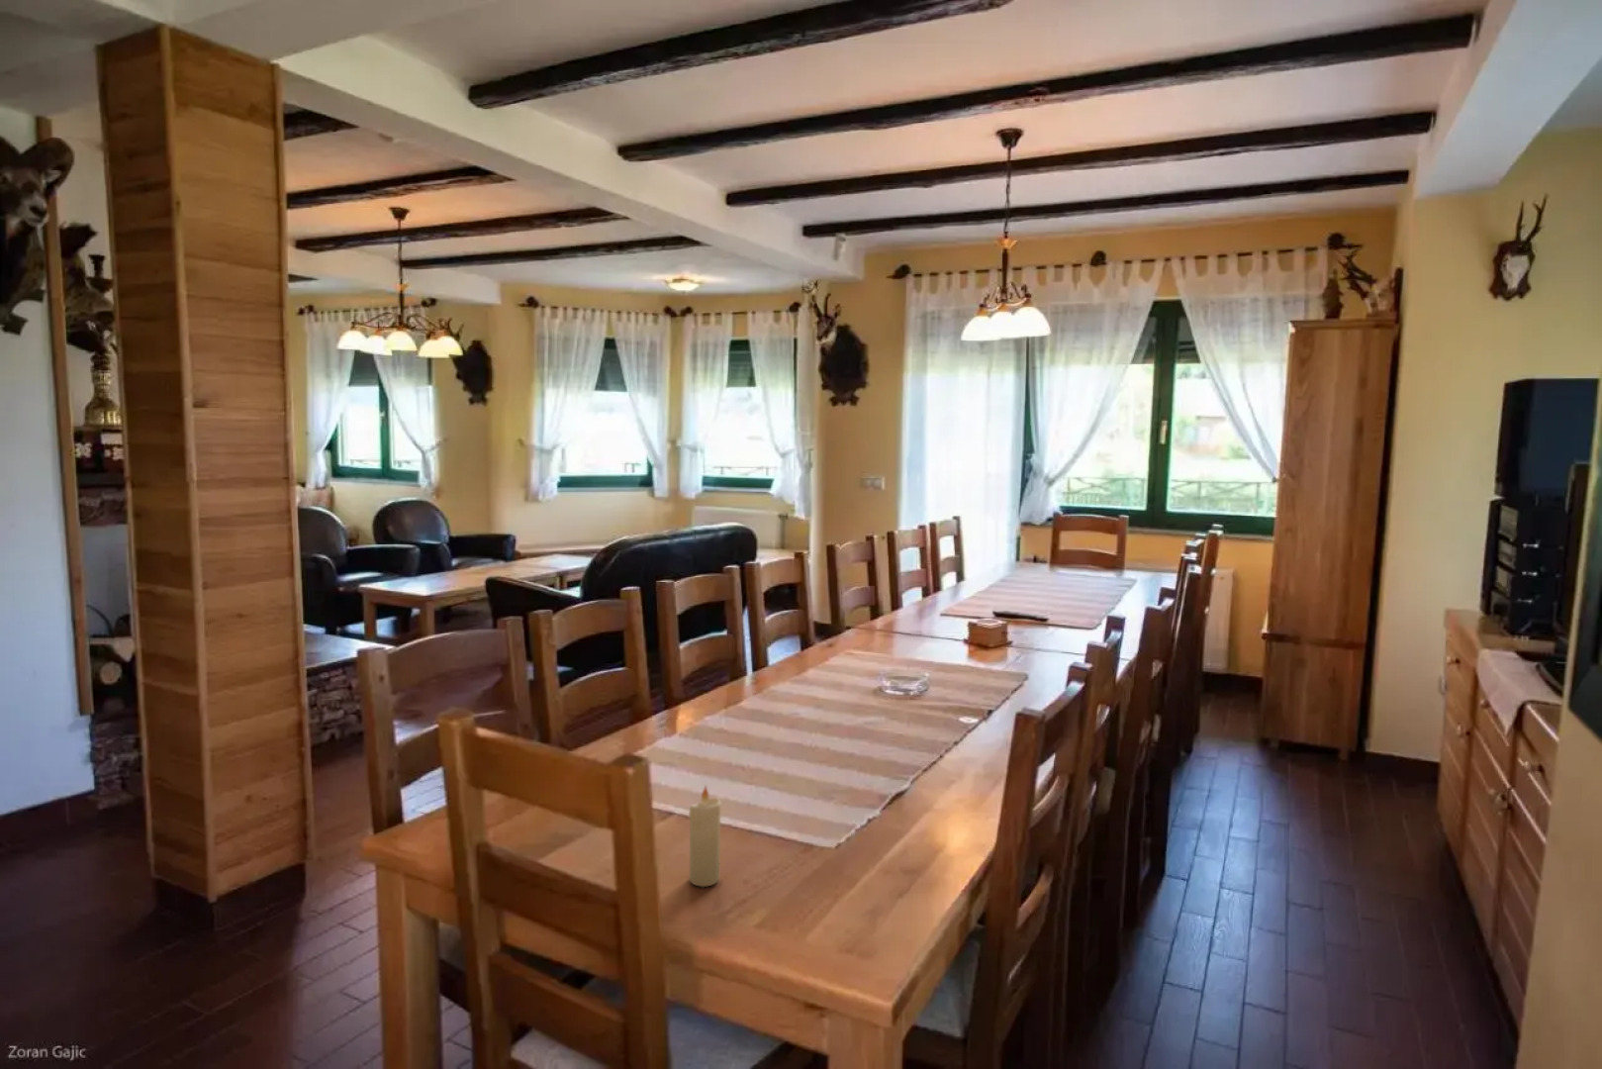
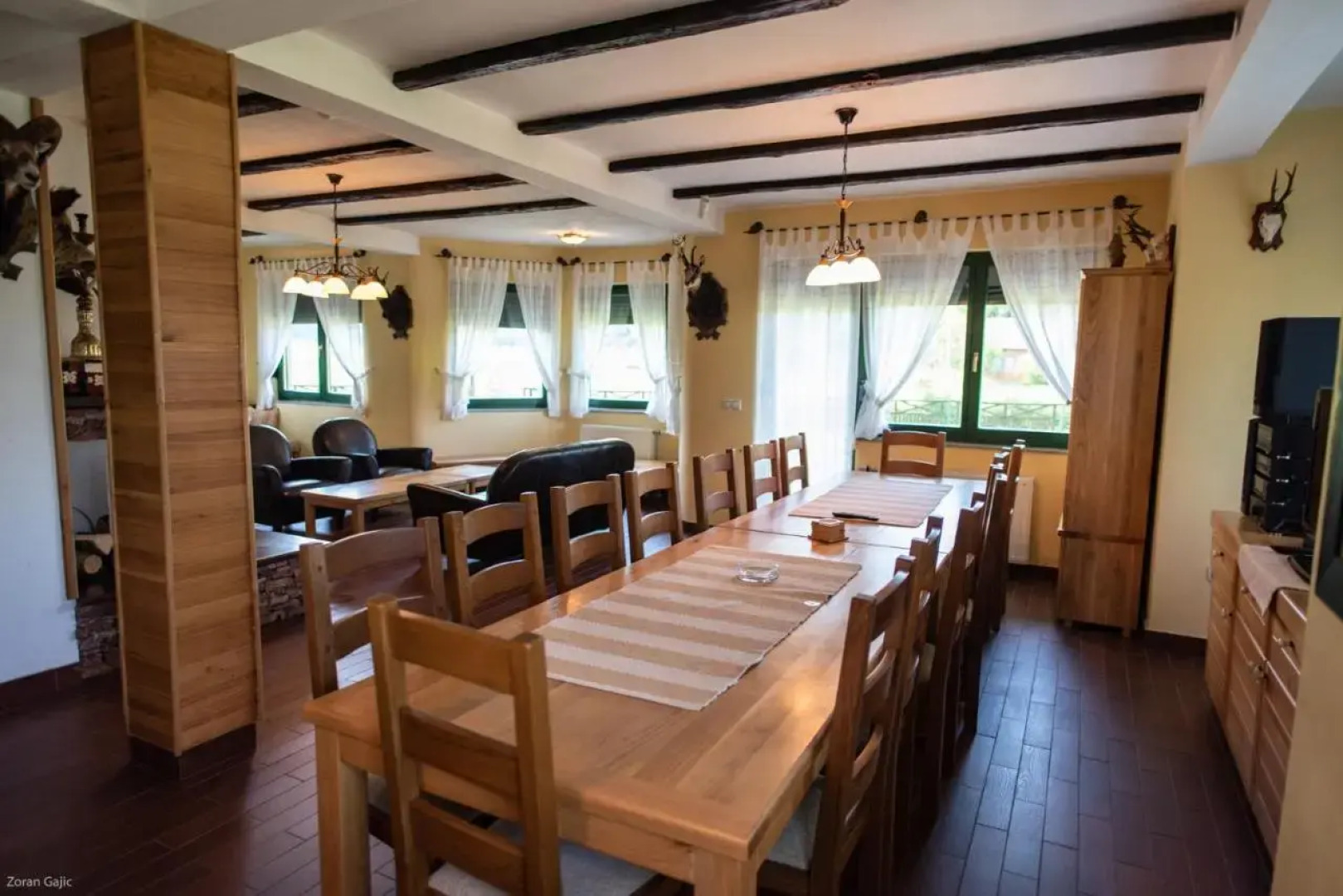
- candle [688,784,723,888]
